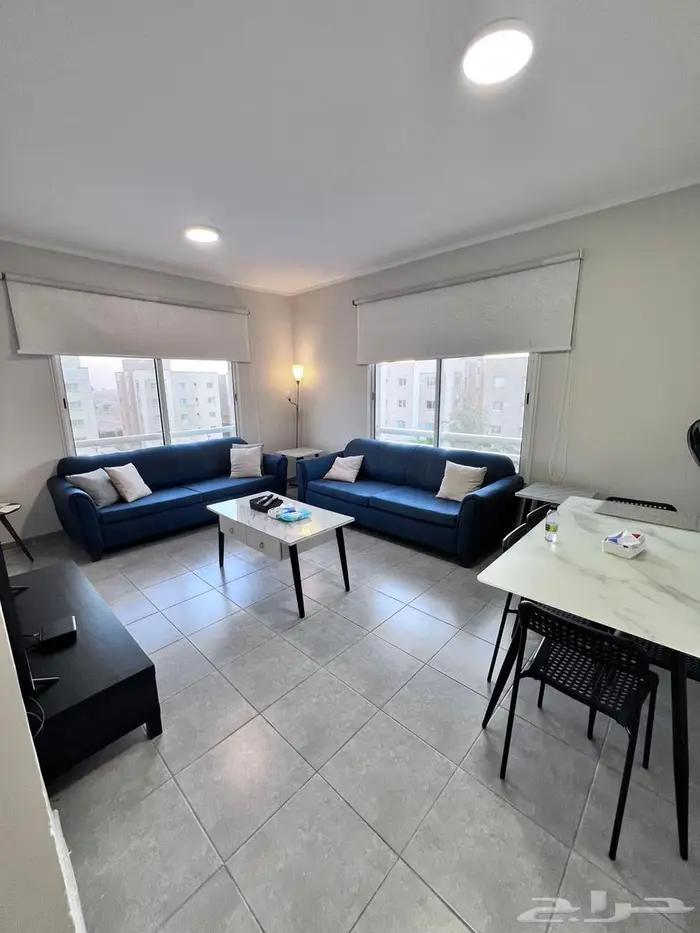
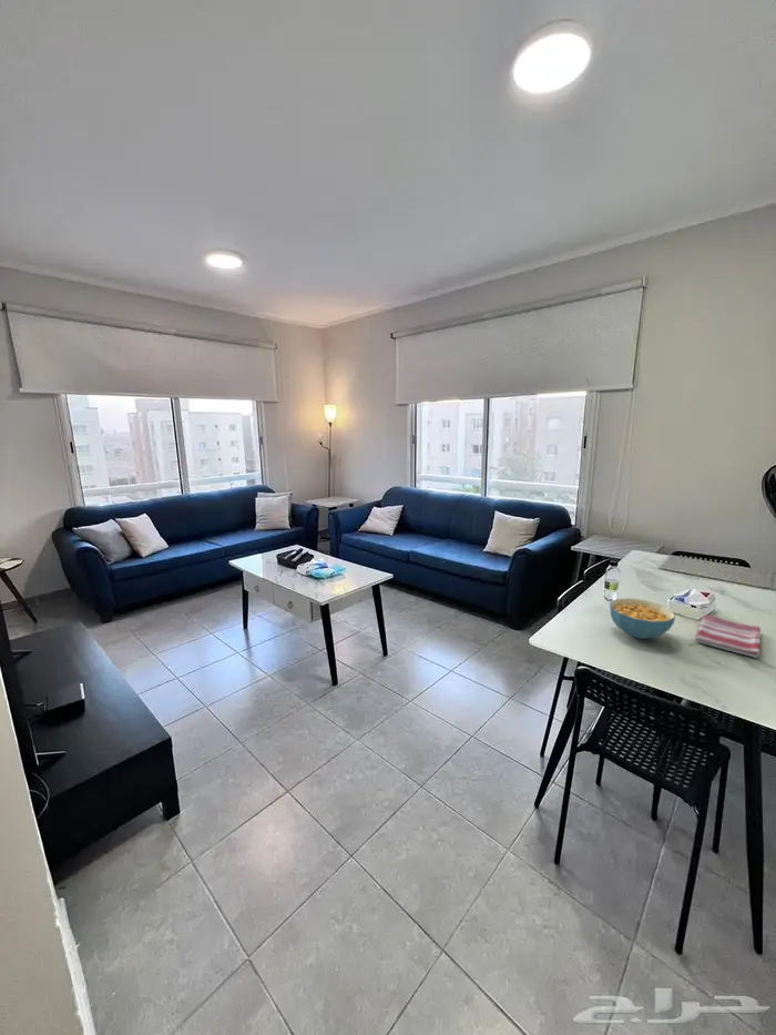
+ dish towel [695,615,762,659]
+ cereal bowl [609,597,676,640]
